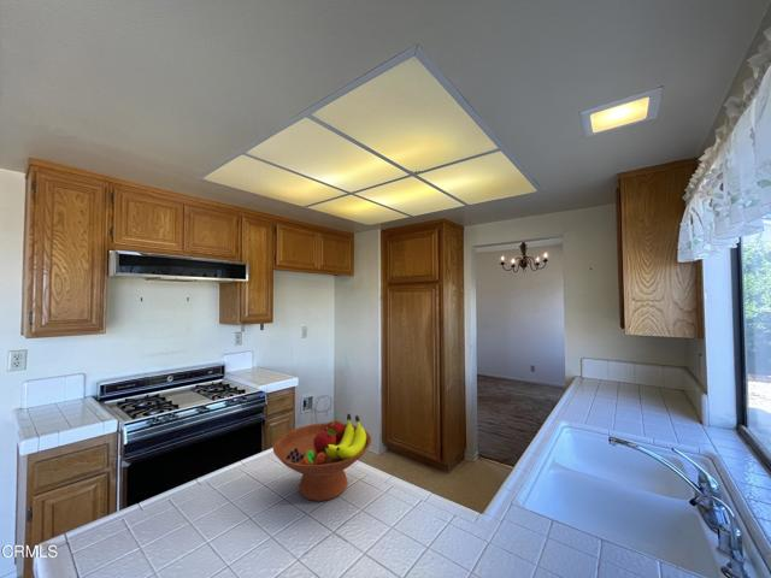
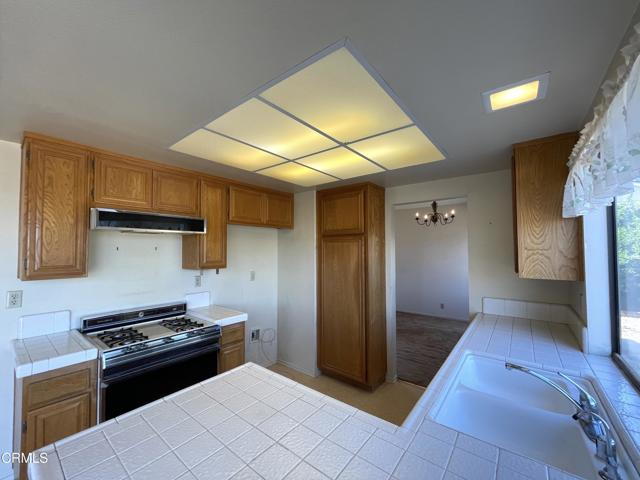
- fruit bowl [272,413,372,502]
